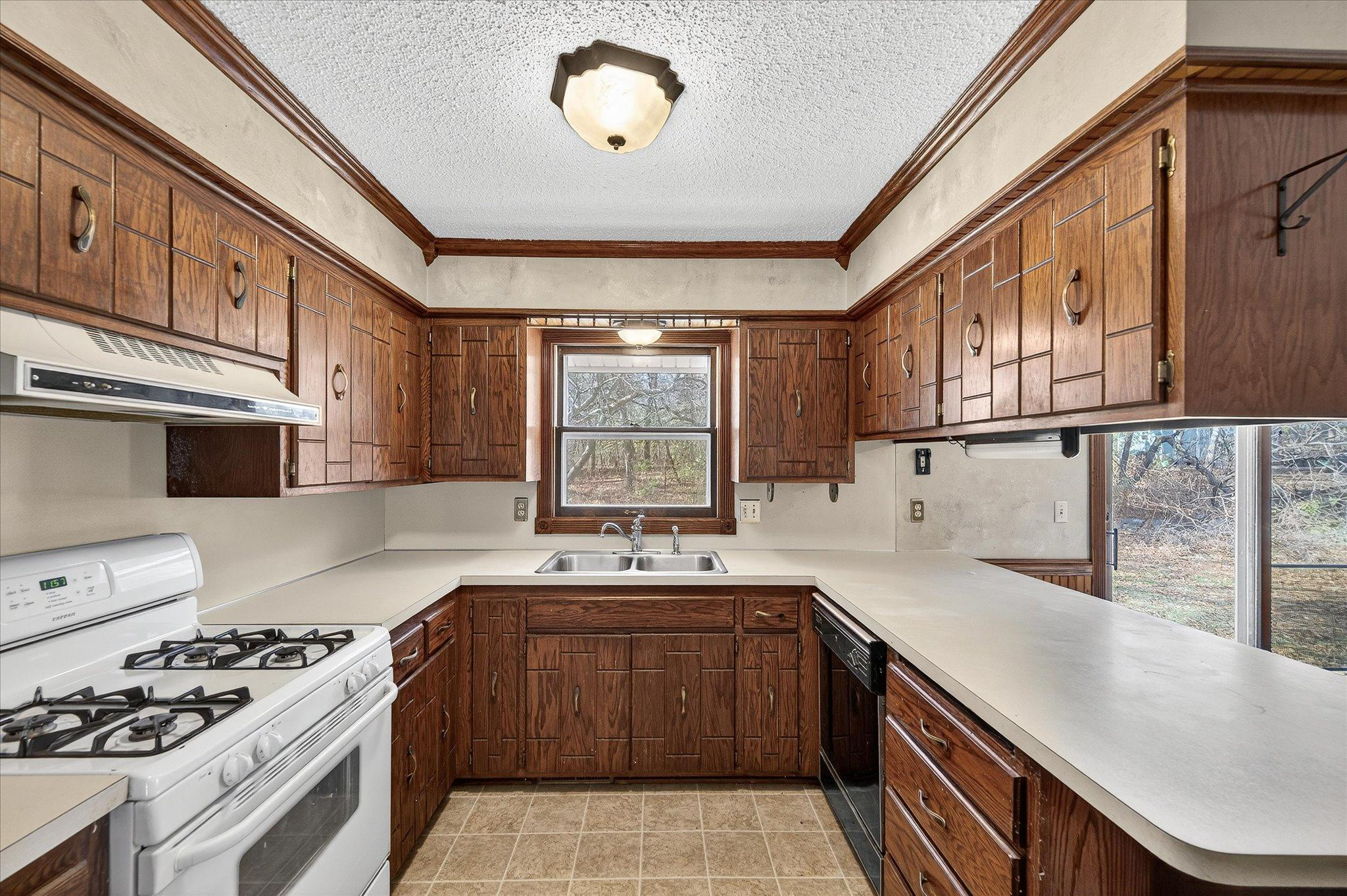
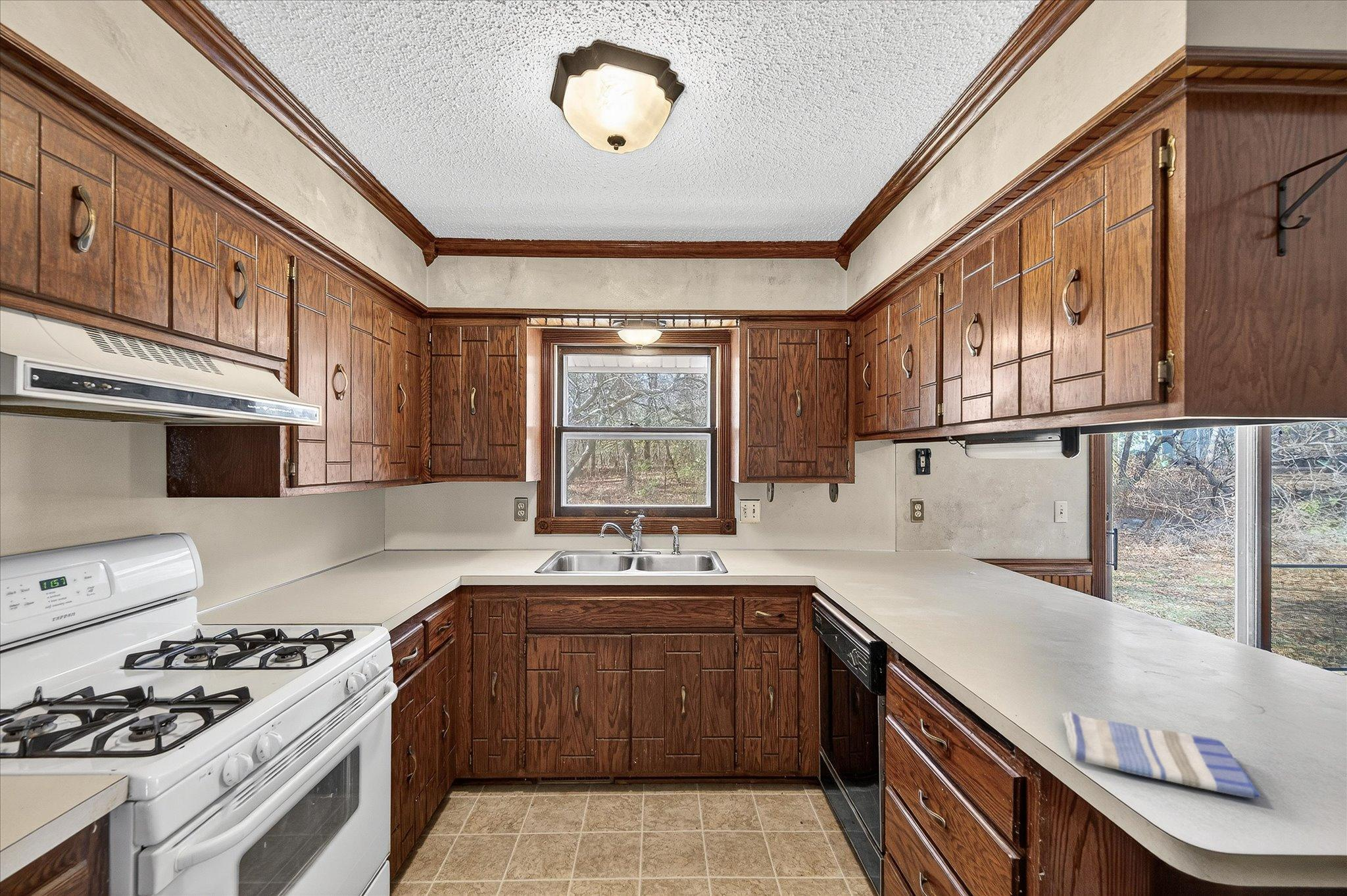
+ dish towel [1061,711,1261,799]
